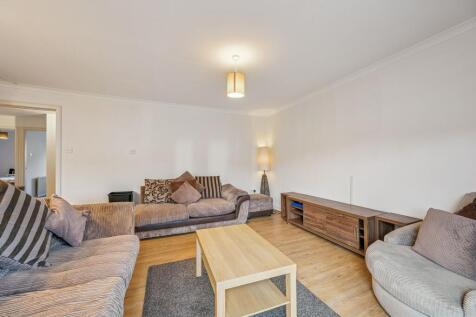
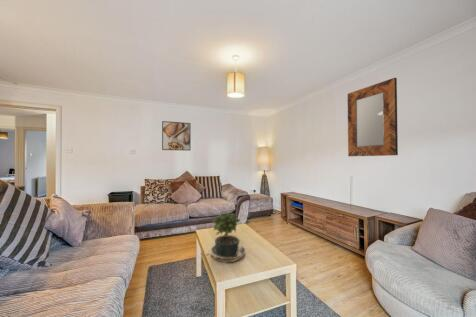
+ home mirror [347,77,399,157]
+ potted plant [197,211,247,265]
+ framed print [161,120,192,152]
